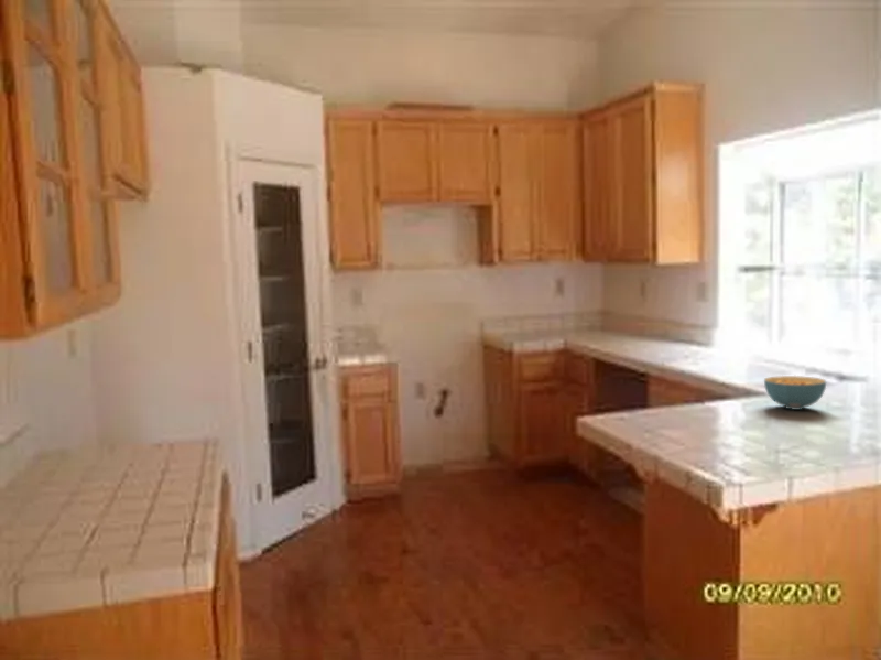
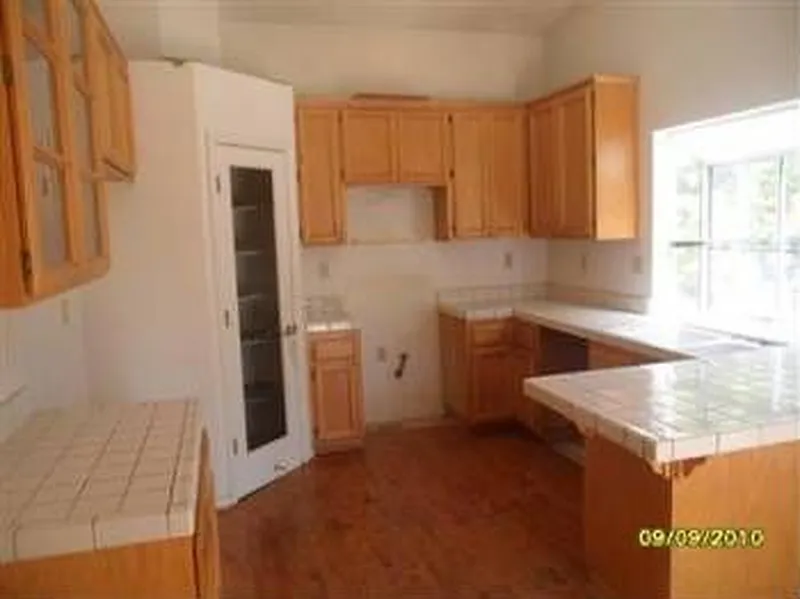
- cereal bowl [763,375,827,411]
